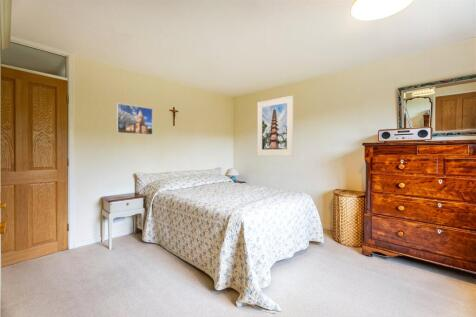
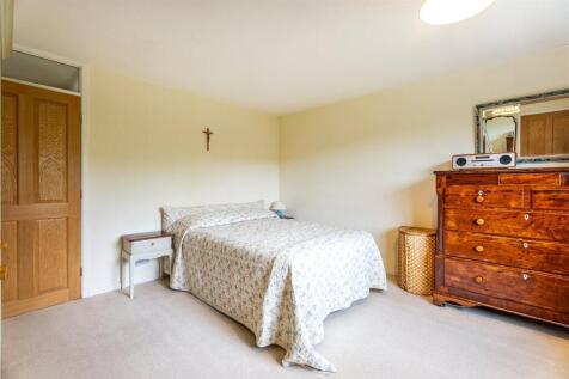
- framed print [116,102,154,136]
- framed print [256,95,294,157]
